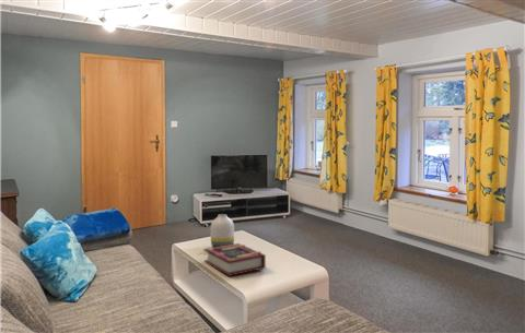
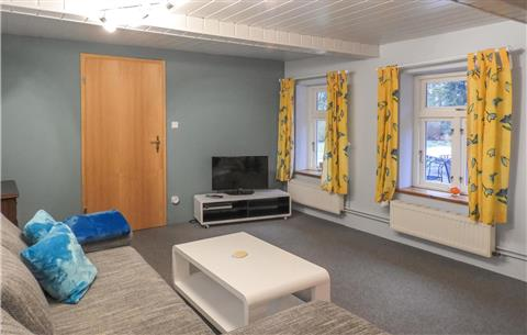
- book [203,242,267,277]
- vase [210,213,235,248]
